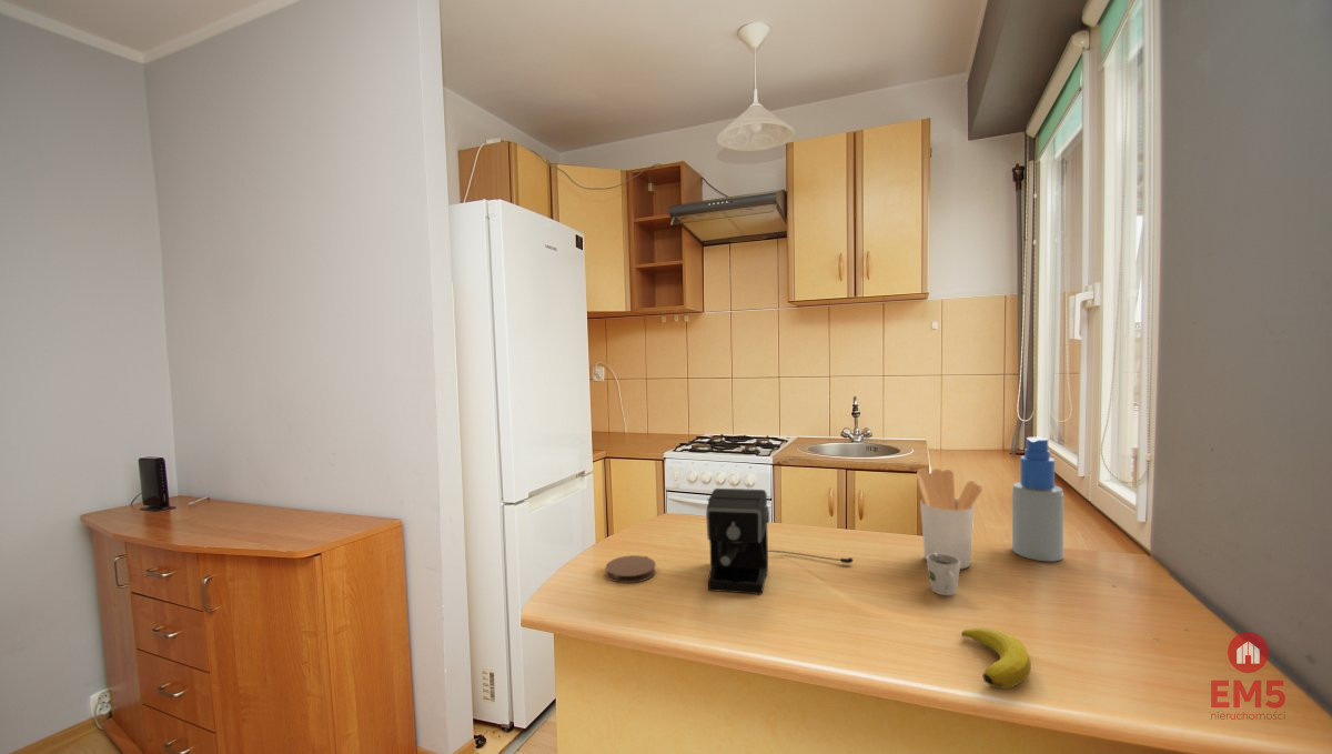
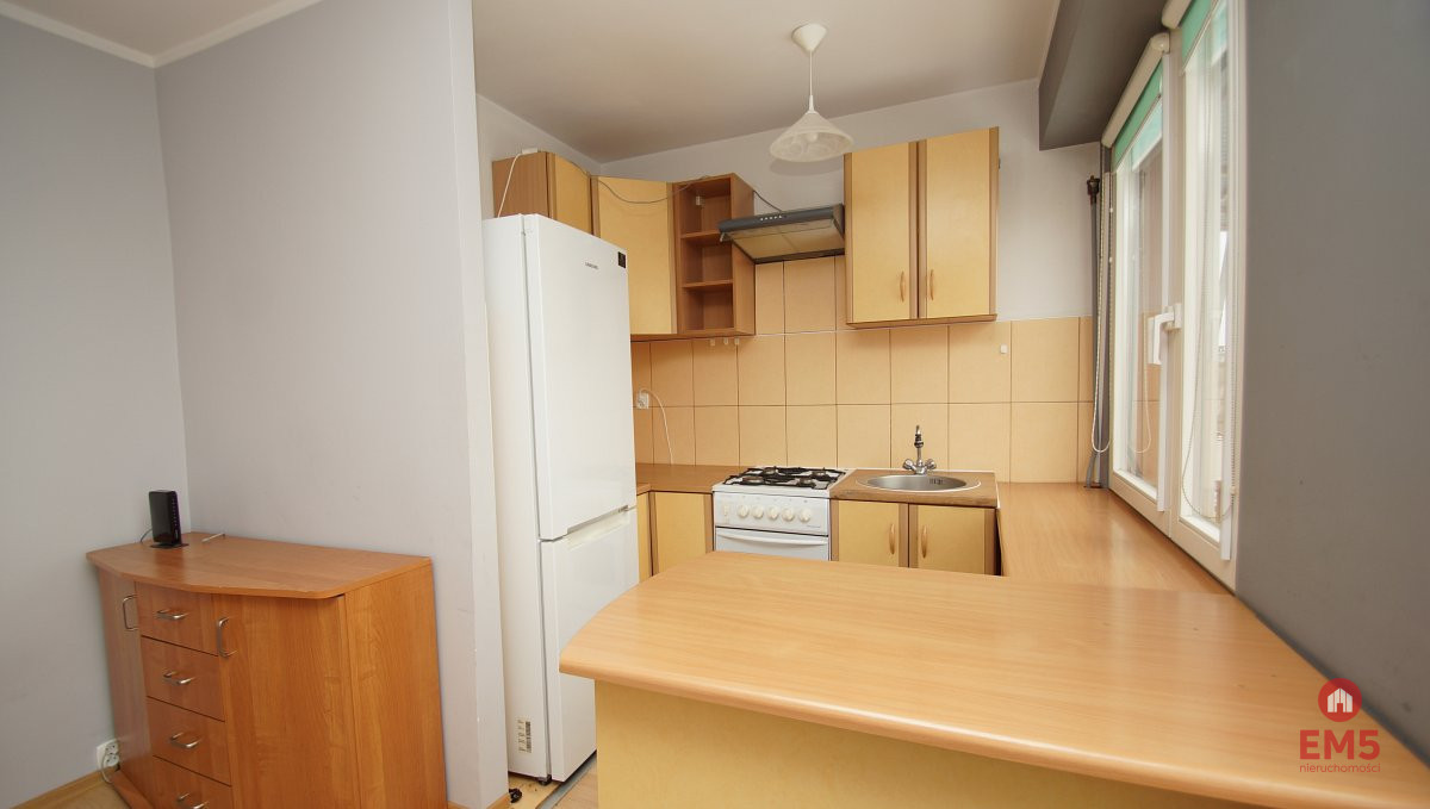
- cup [926,553,960,596]
- coffee maker [705,487,854,595]
- utensil holder [916,468,983,571]
- coaster [605,554,657,584]
- banana [960,626,1032,690]
- spray bottle [1011,435,1064,563]
